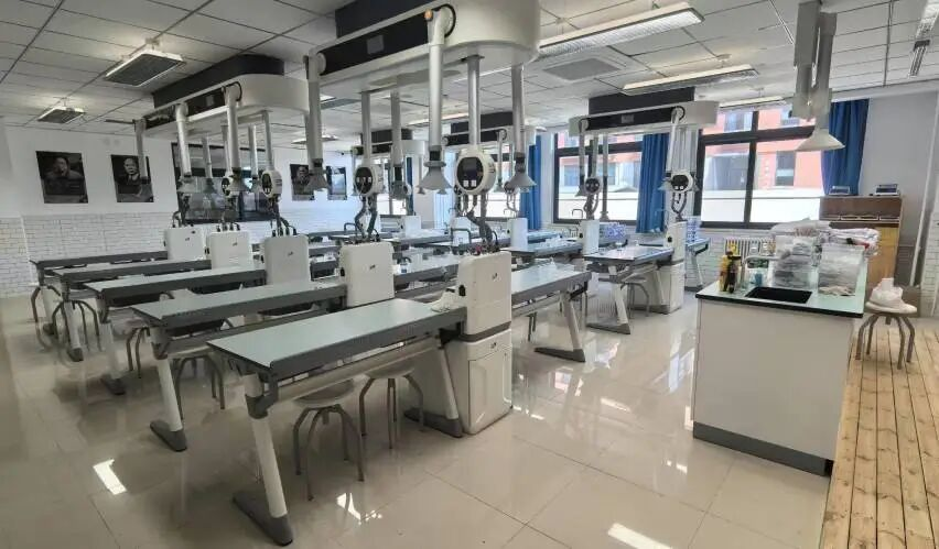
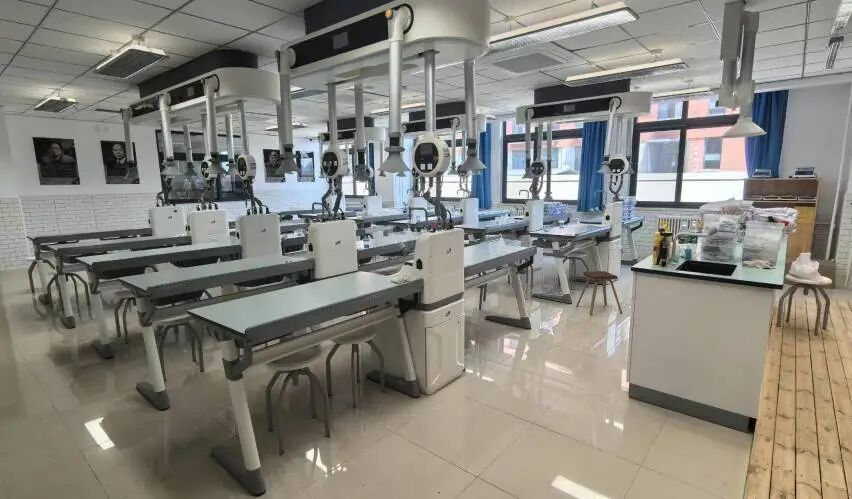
+ music stool [575,270,624,316]
